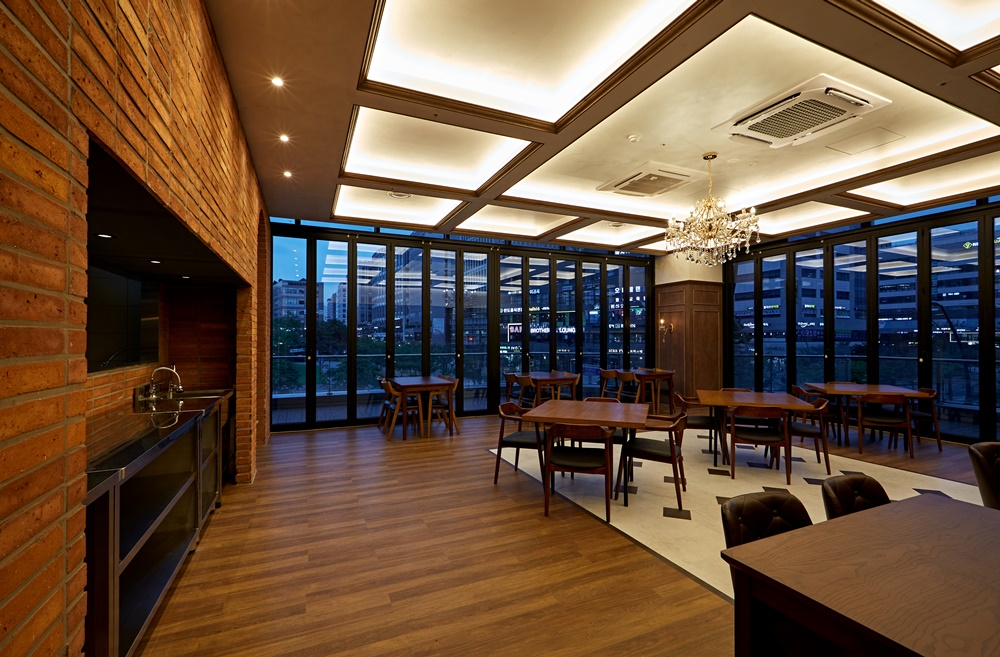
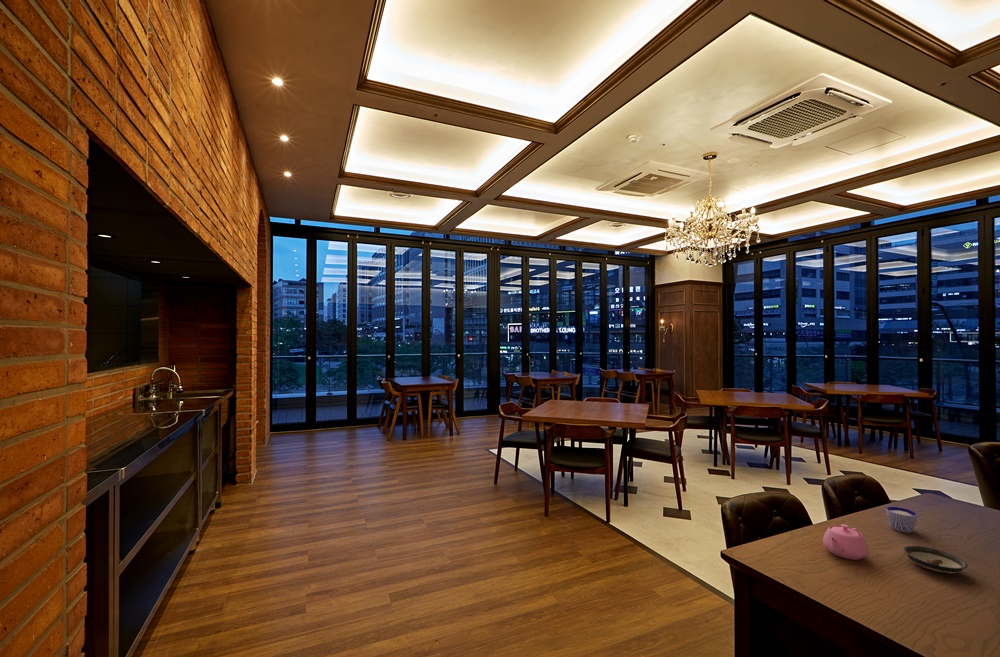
+ saucer [903,545,969,575]
+ cup [885,506,918,534]
+ teapot [822,524,869,561]
